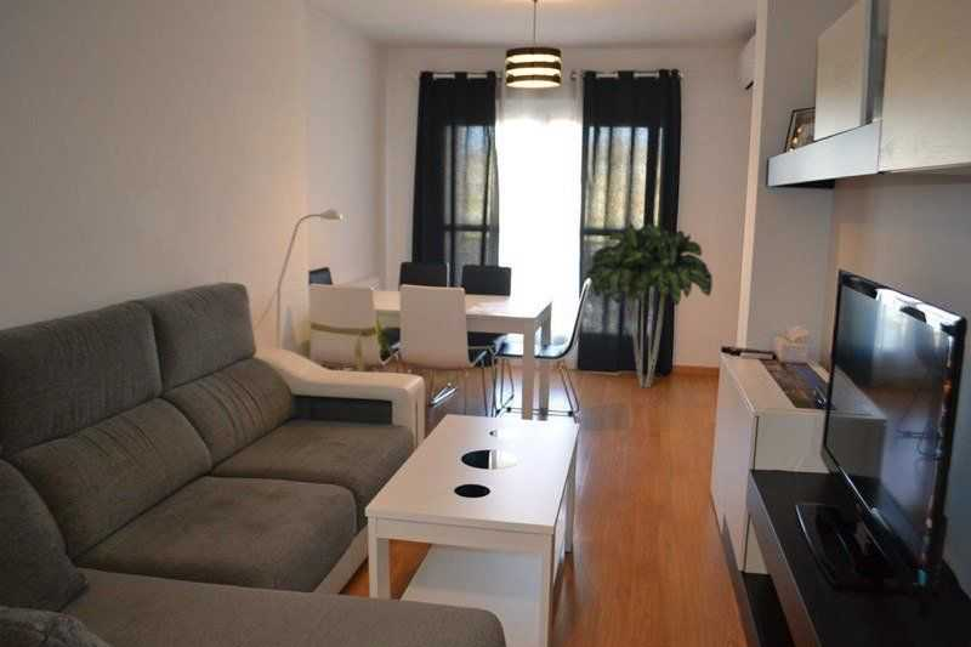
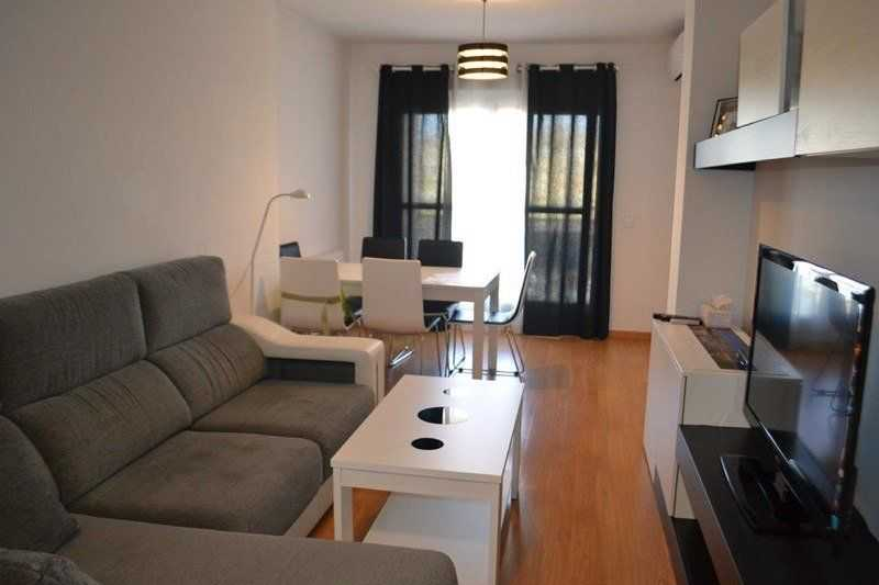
- indoor plant [584,222,714,390]
